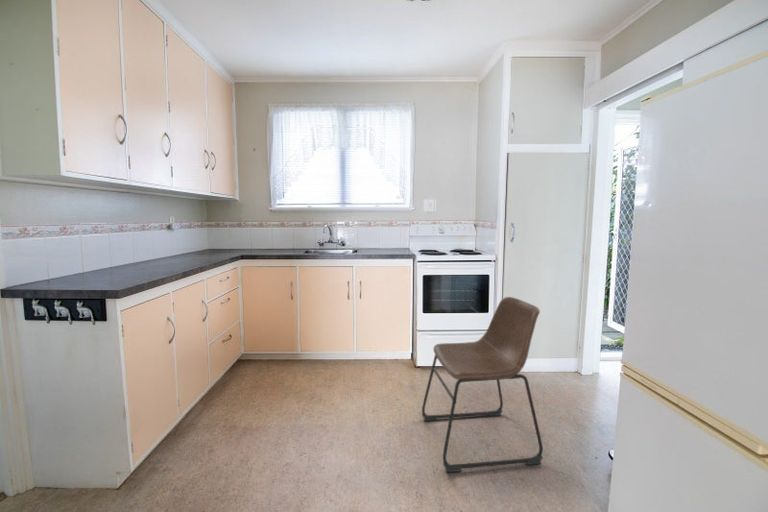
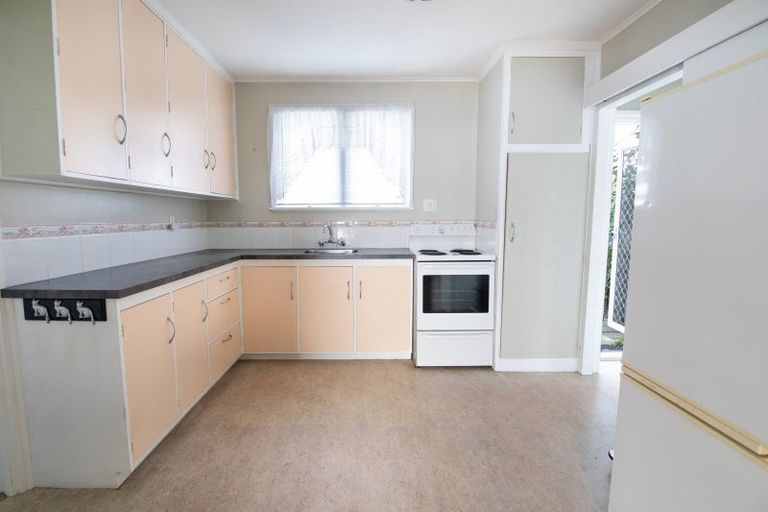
- chair [421,296,544,473]
